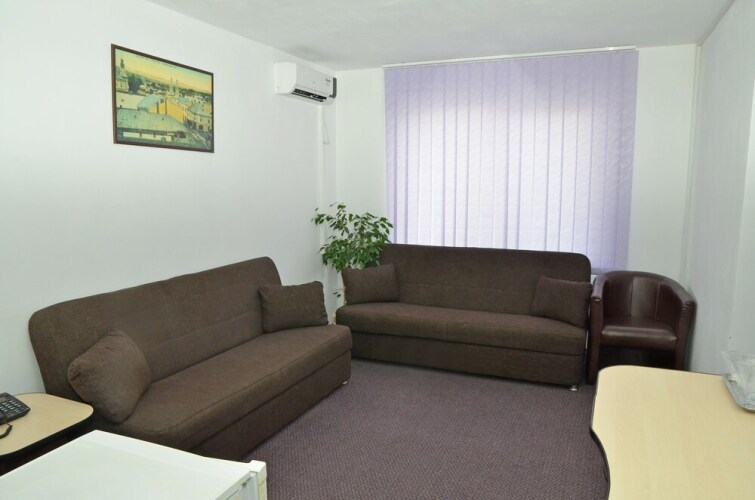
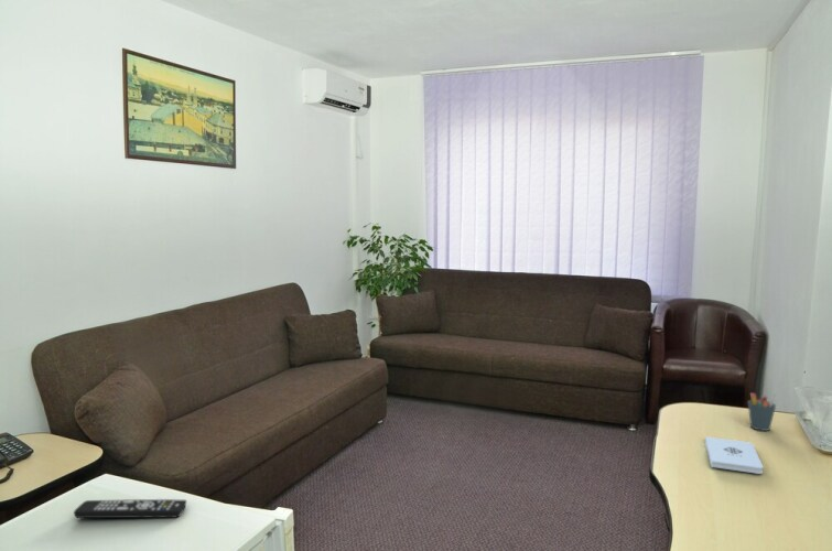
+ remote control [73,498,187,519]
+ notepad [704,435,764,475]
+ pen holder [747,392,778,432]
